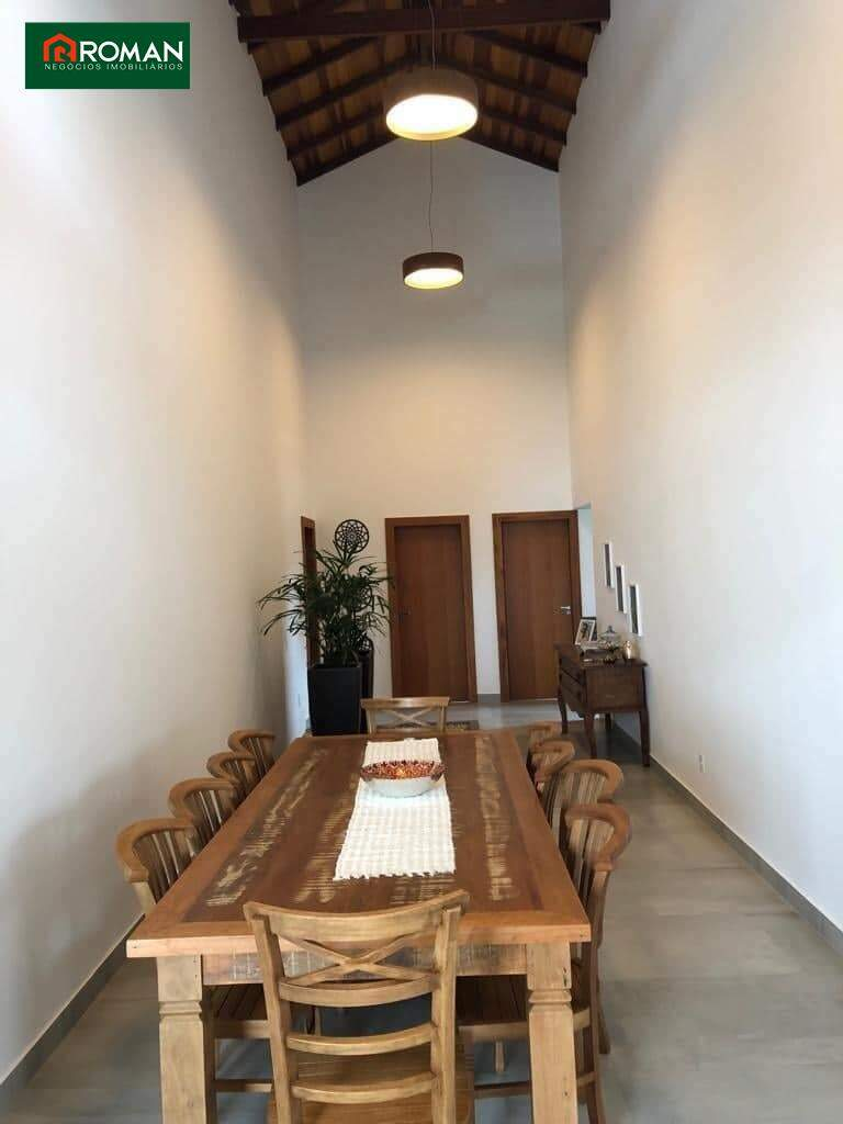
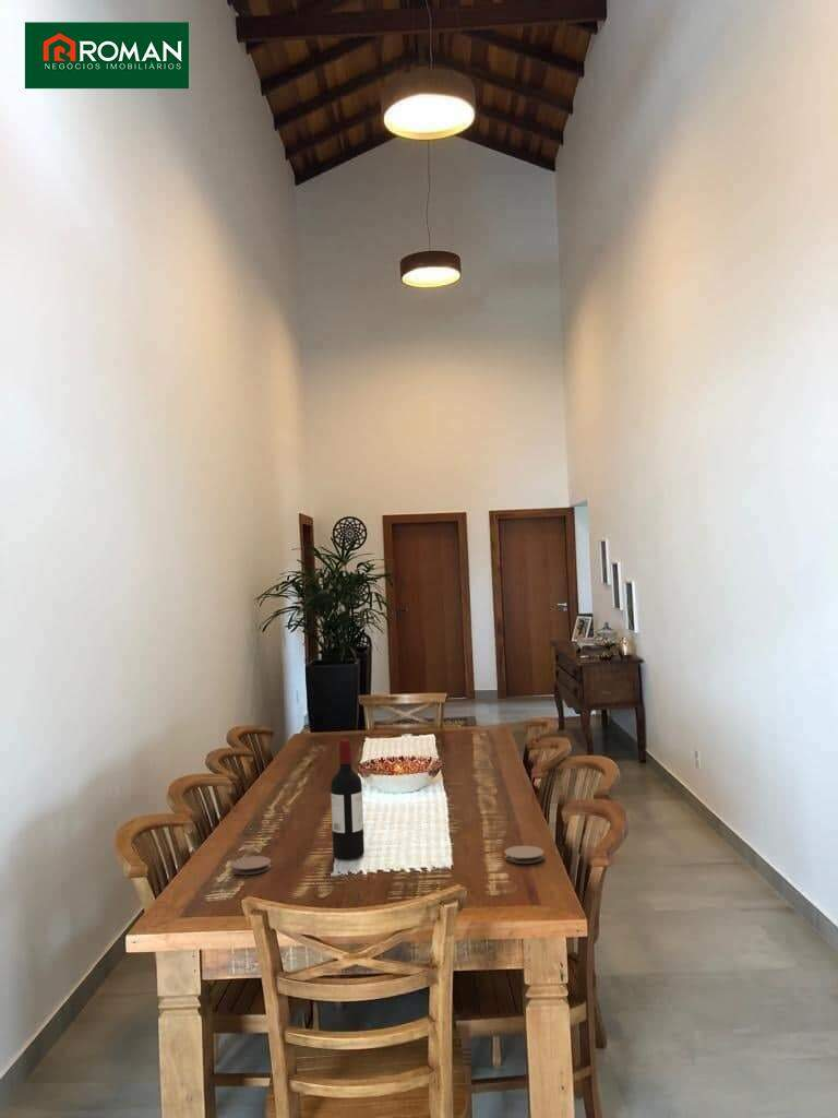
+ wine bottle [330,738,366,860]
+ coaster [503,845,544,865]
+ coaster [230,855,273,876]
